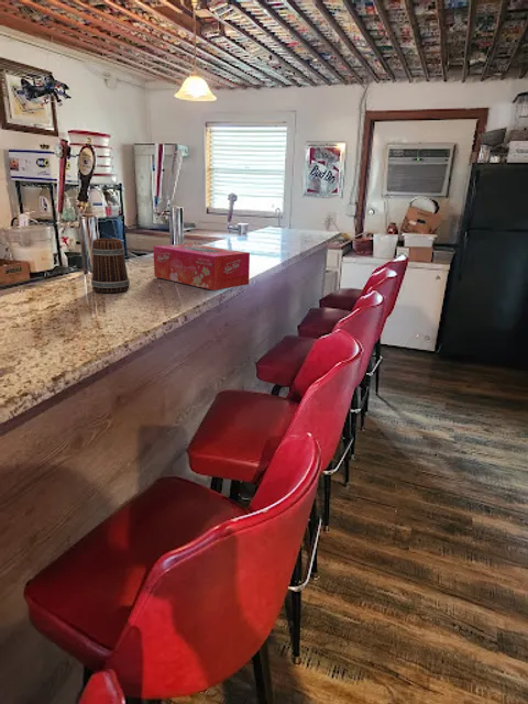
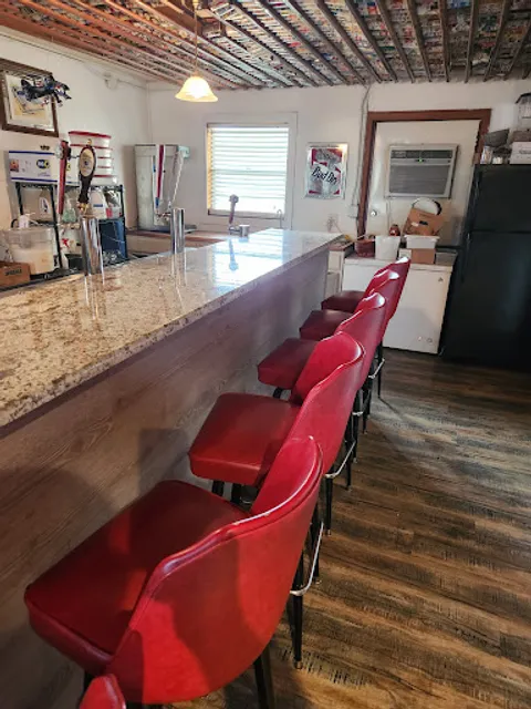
- beer mug [90,238,131,294]
- tissue box [152,243,251,292]
